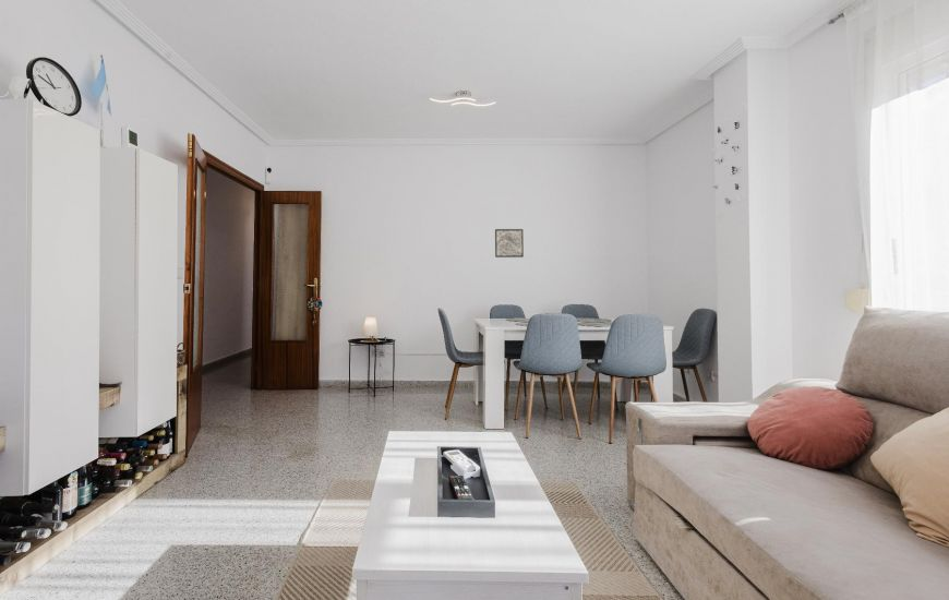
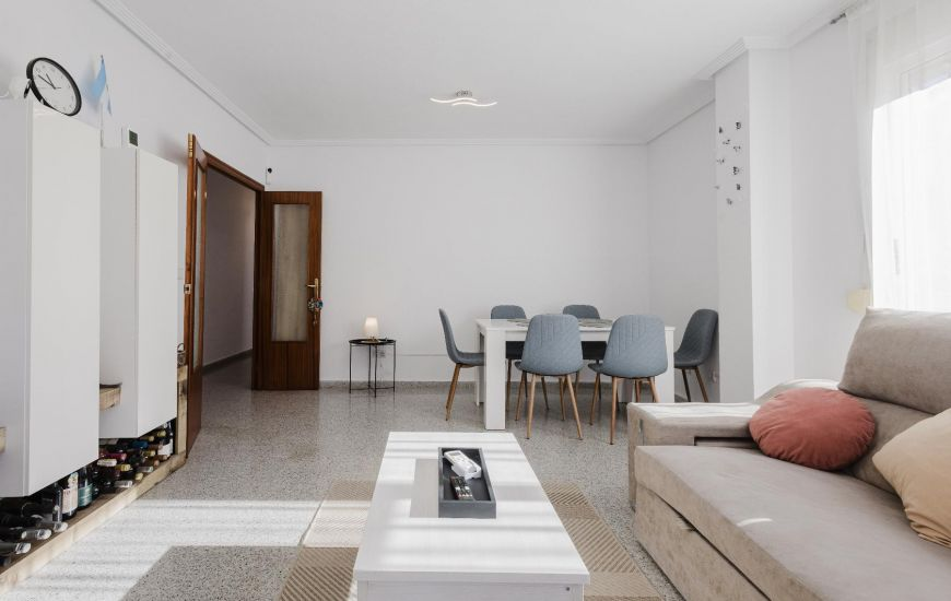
- wall art [494,228,525,259]
